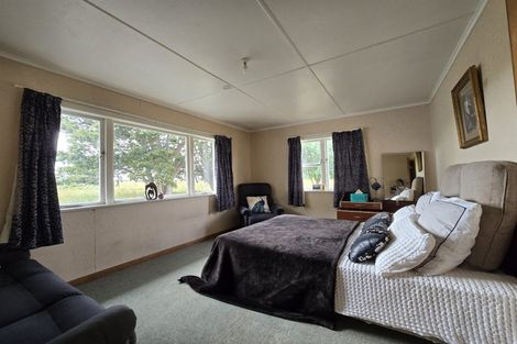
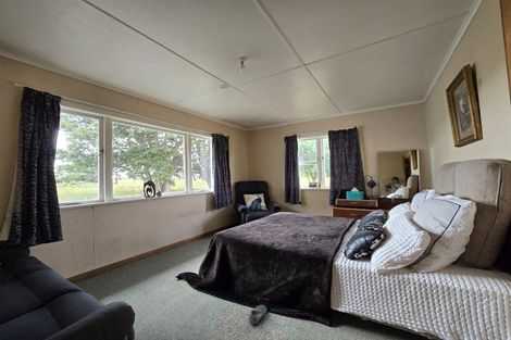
+ shoe [248,304,267,326]
